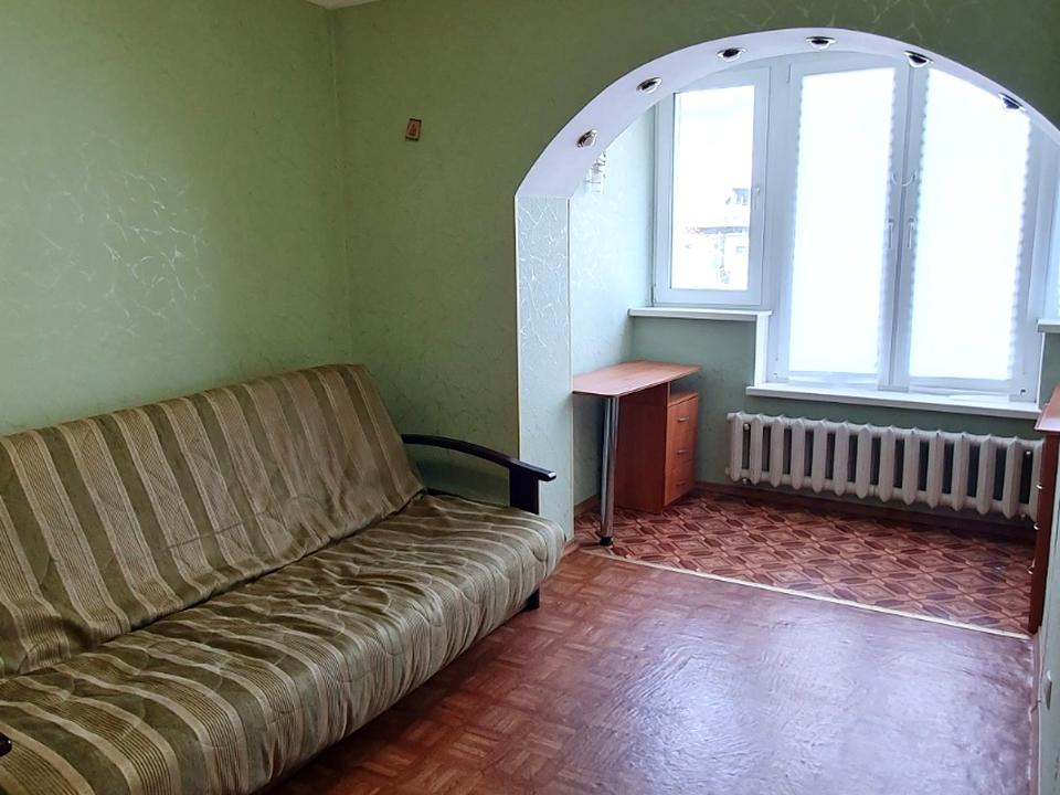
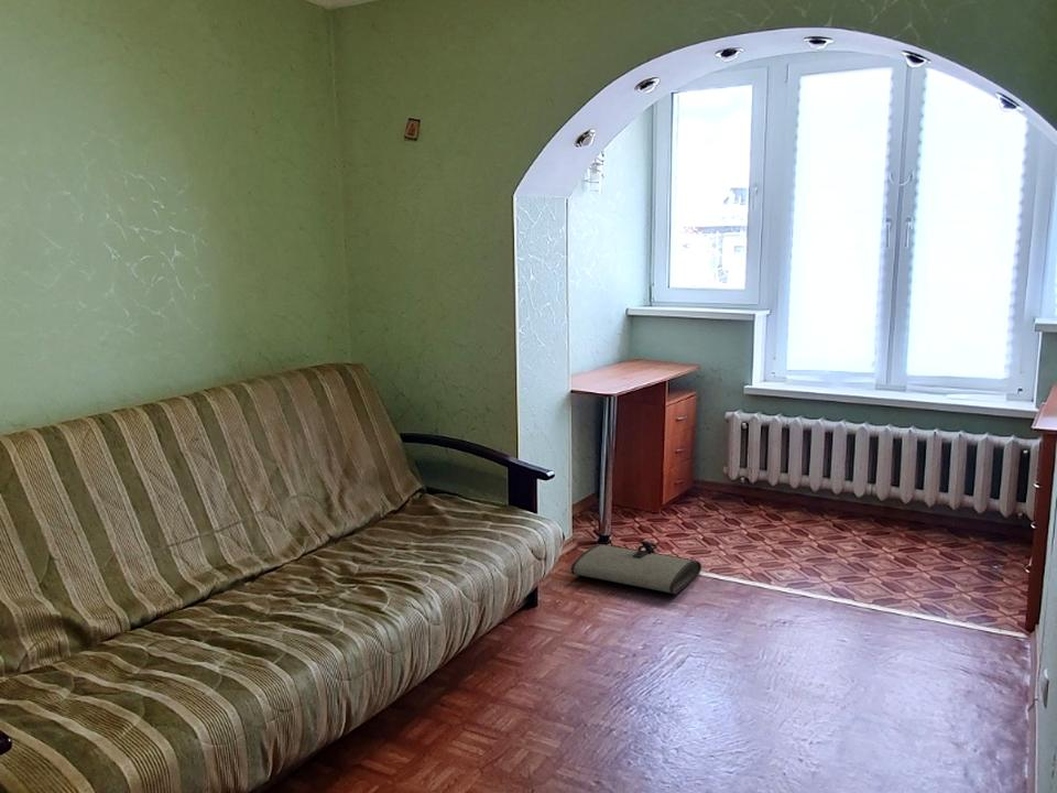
+ tool roll [570,540,702,595]
